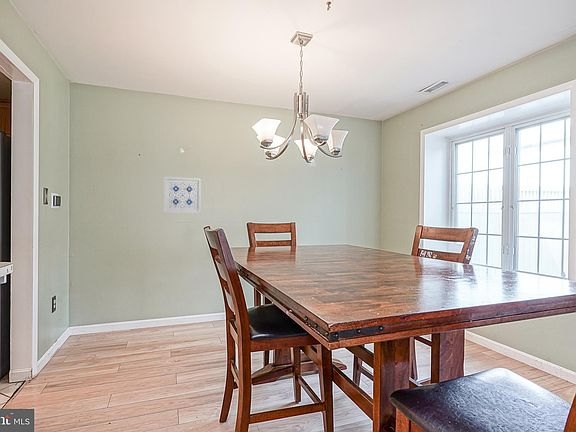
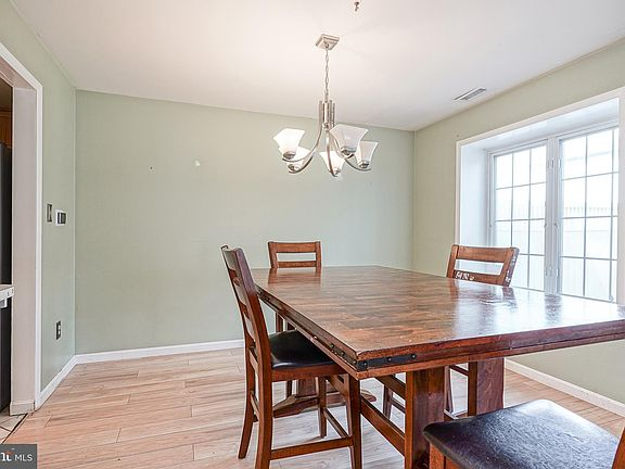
- wall art [163,176,202,214]
